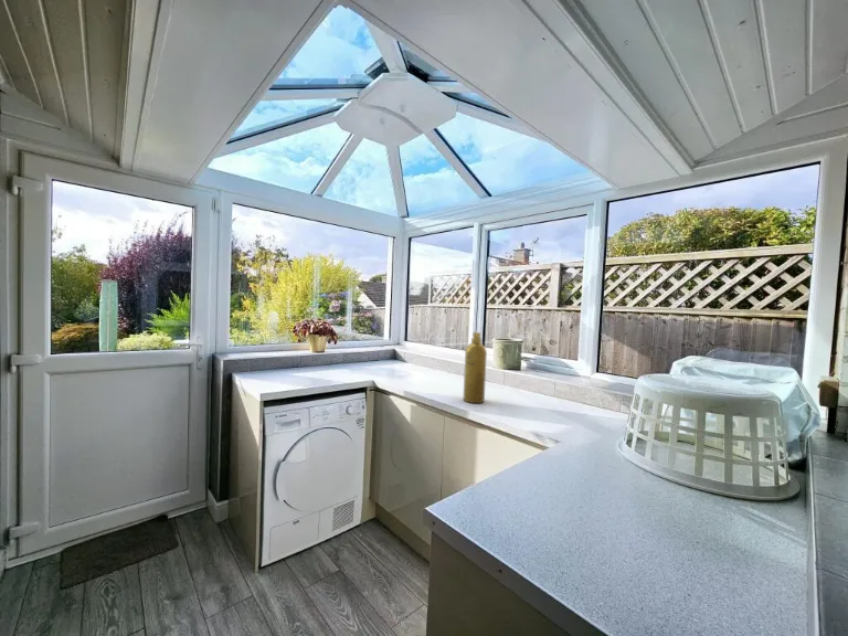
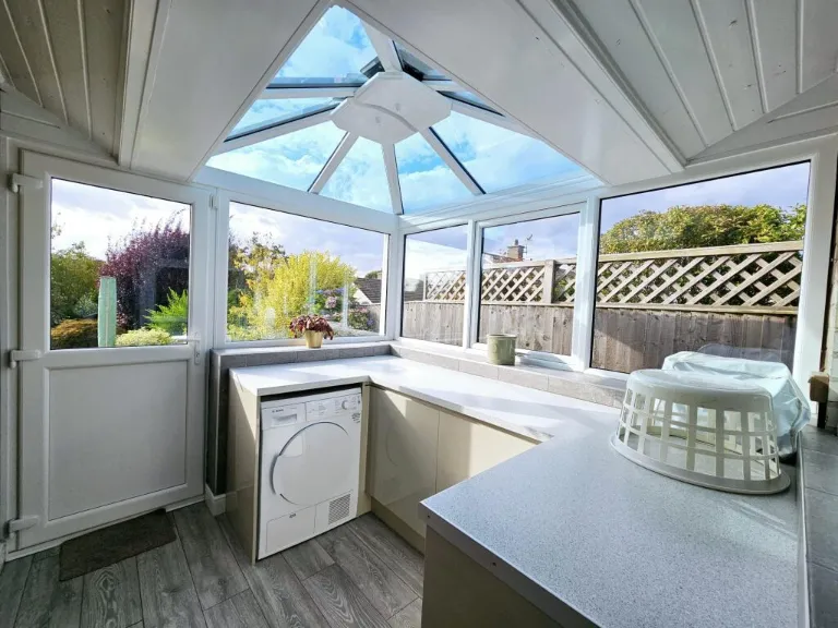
- spray bottle [463,331,488,404]
